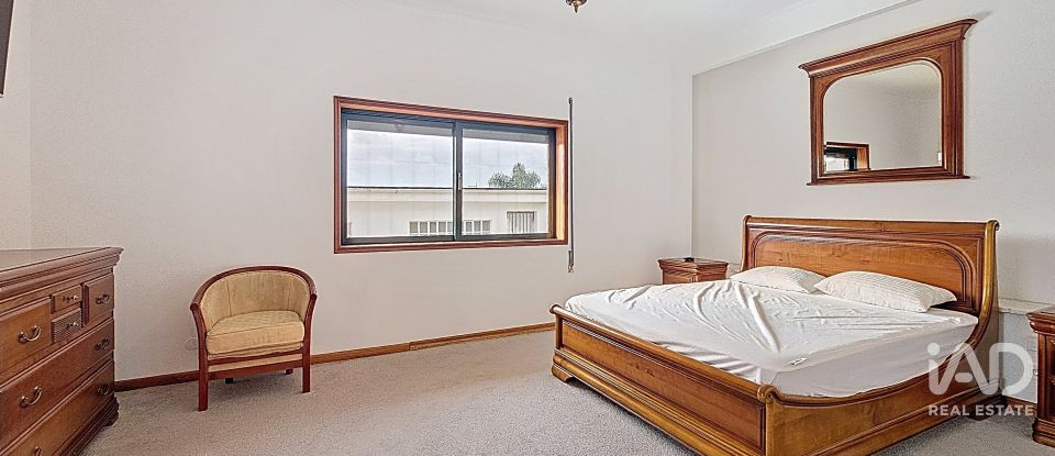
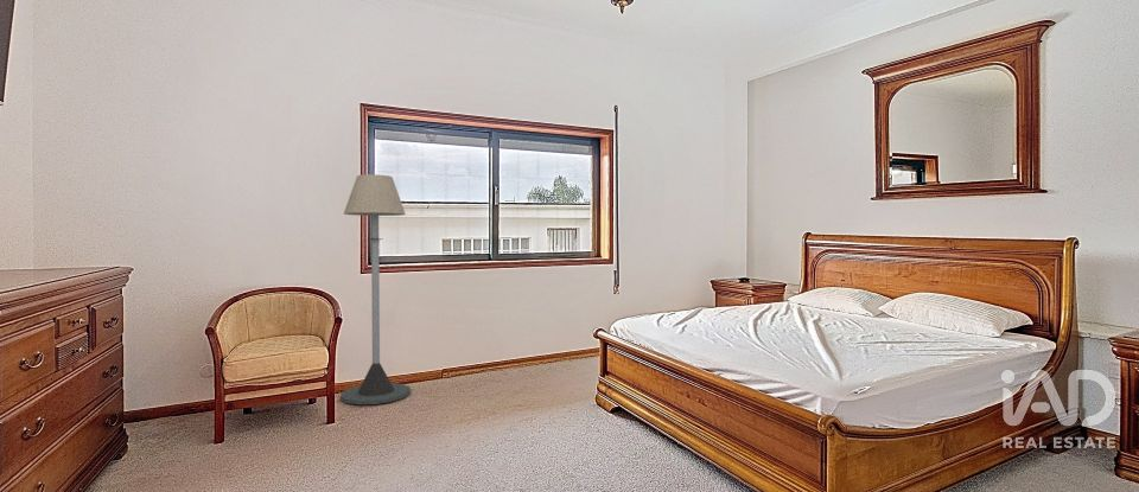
+ floor lamp [339,173,412,405]
